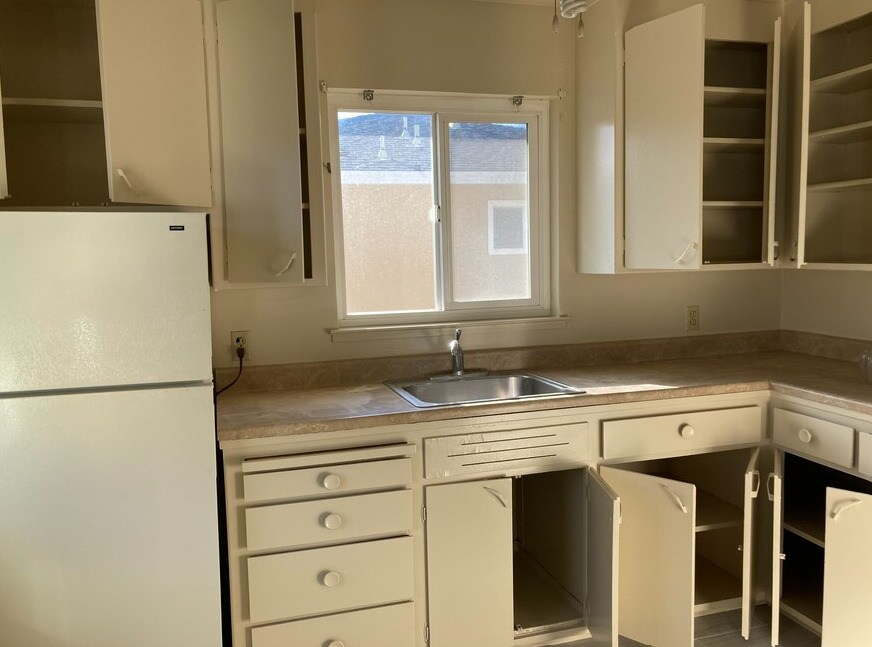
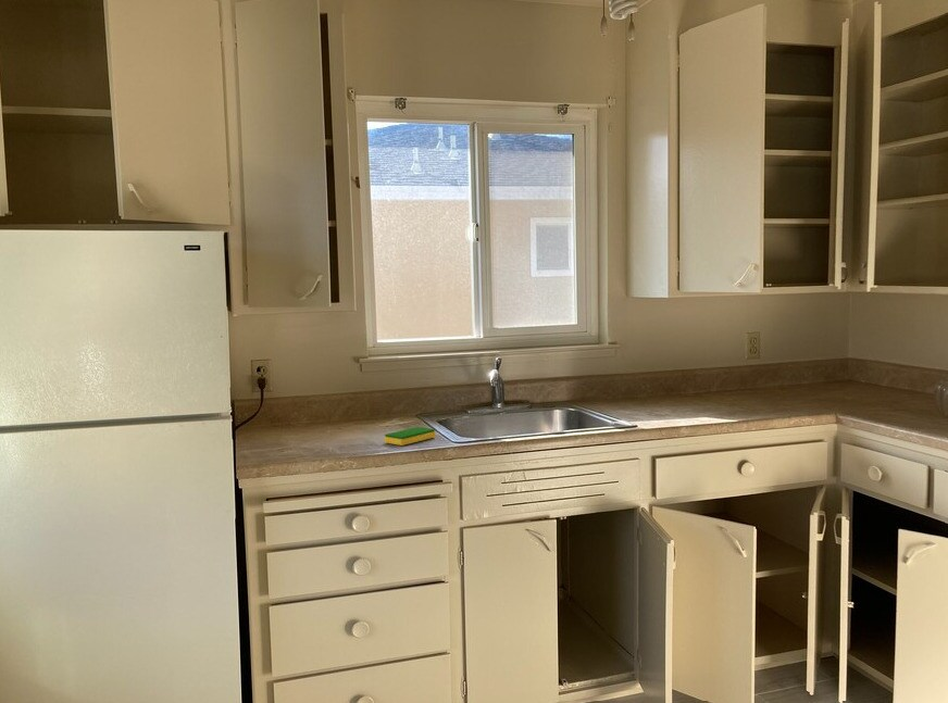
+ dish sponge [384,426,436,447]
